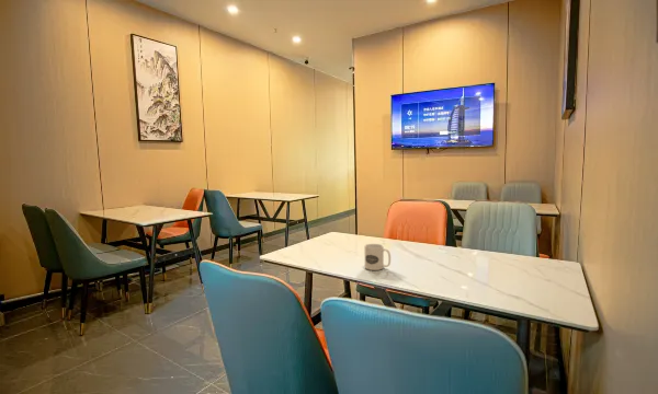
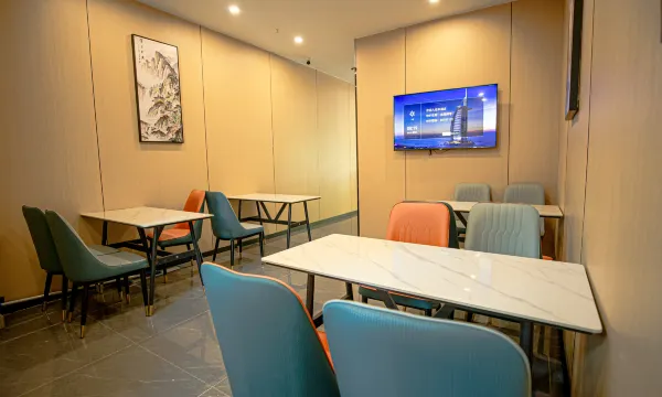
- mug [364,243,392,271]
